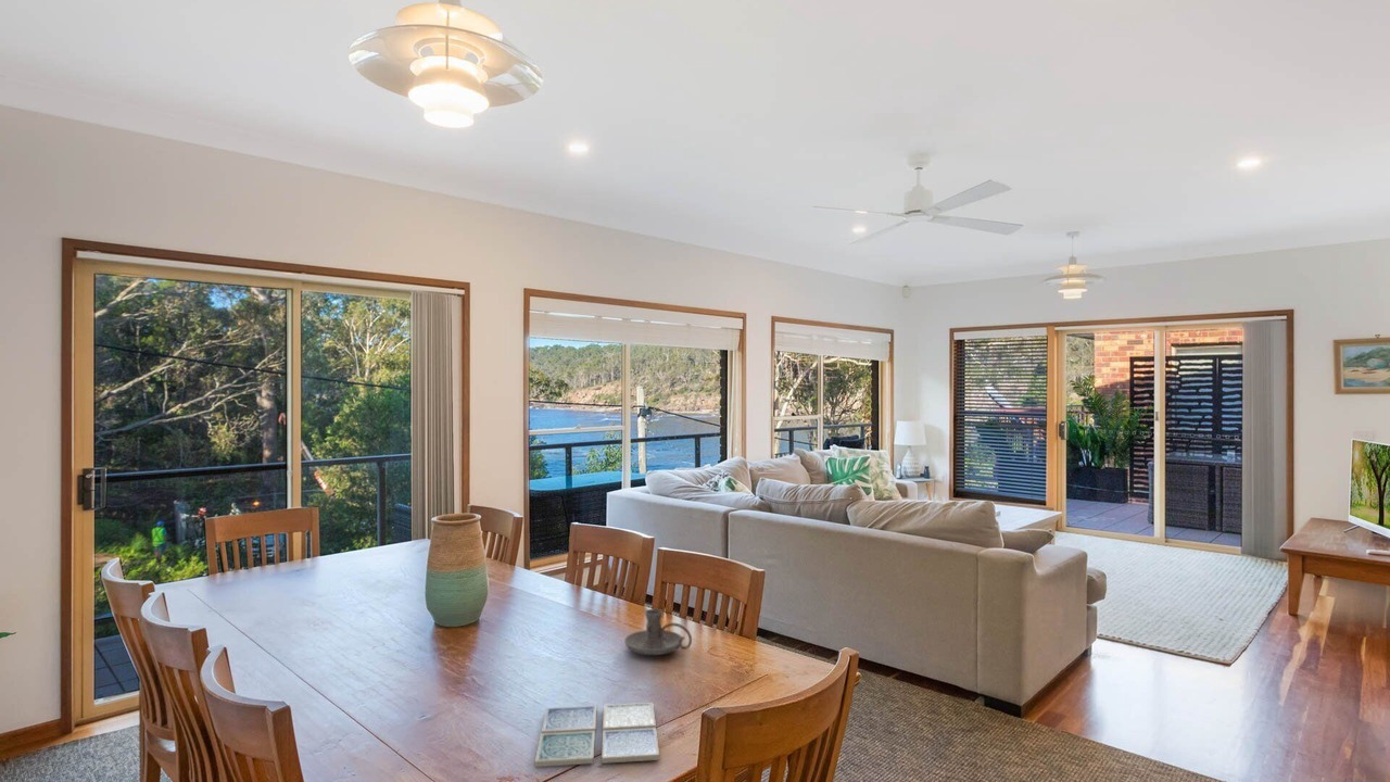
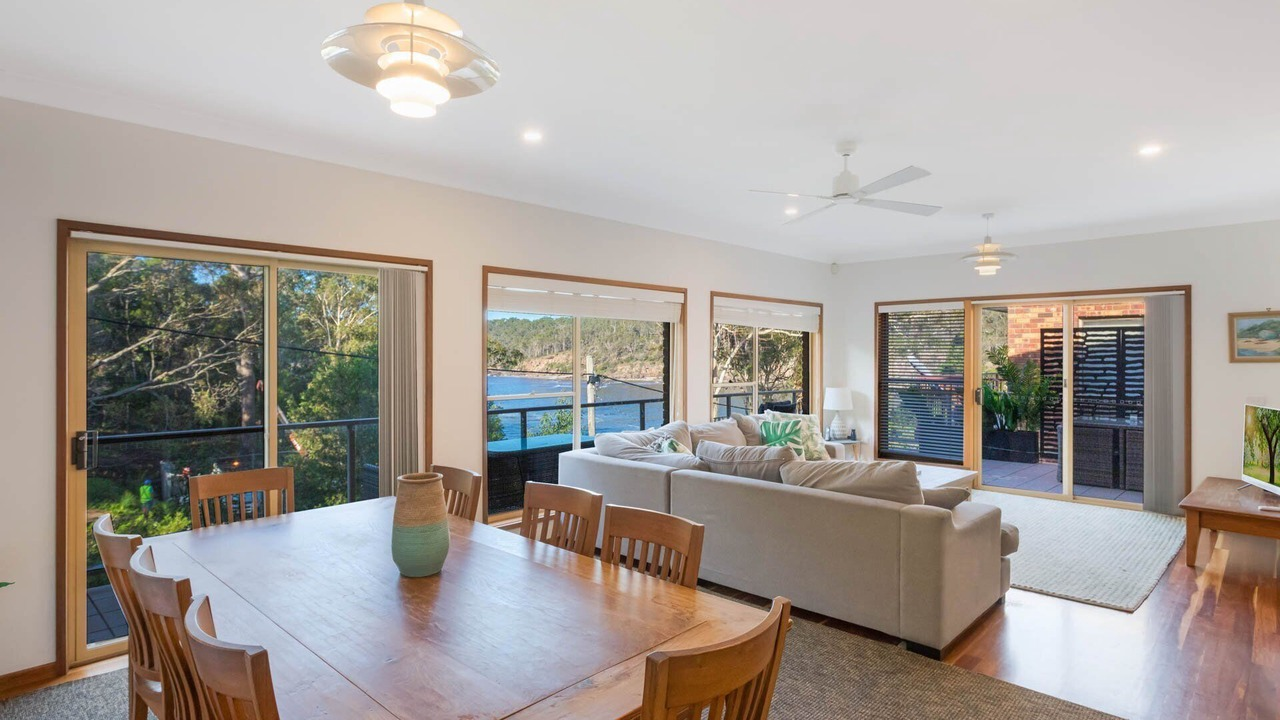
- candle holder [623,608,693,656]
- drink coaster [533,702,660,768]
